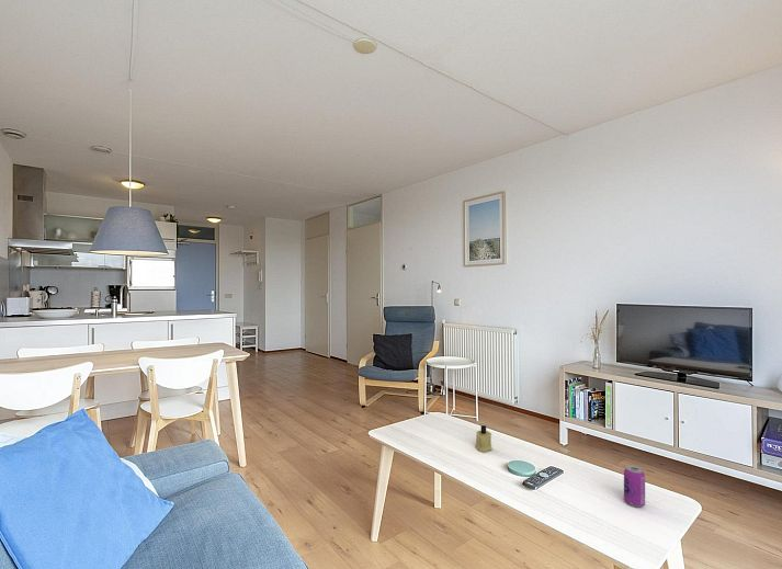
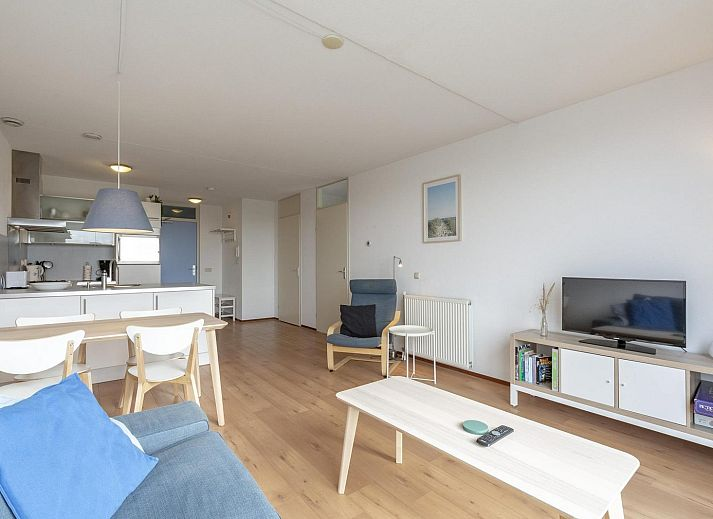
- beverage can [623,465,646,508]
- candle [474,424,494,453]
